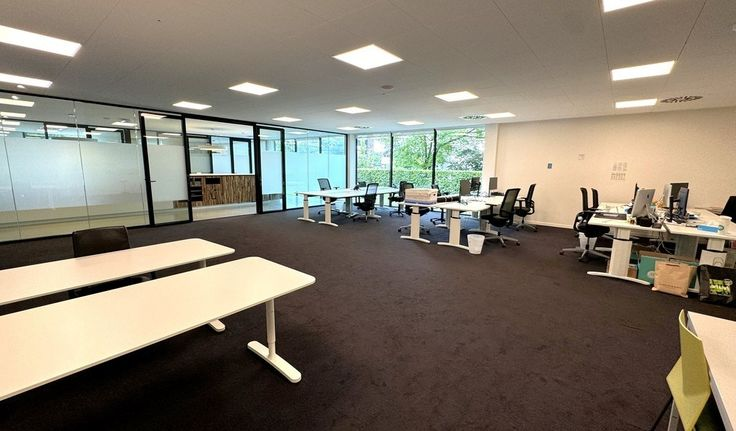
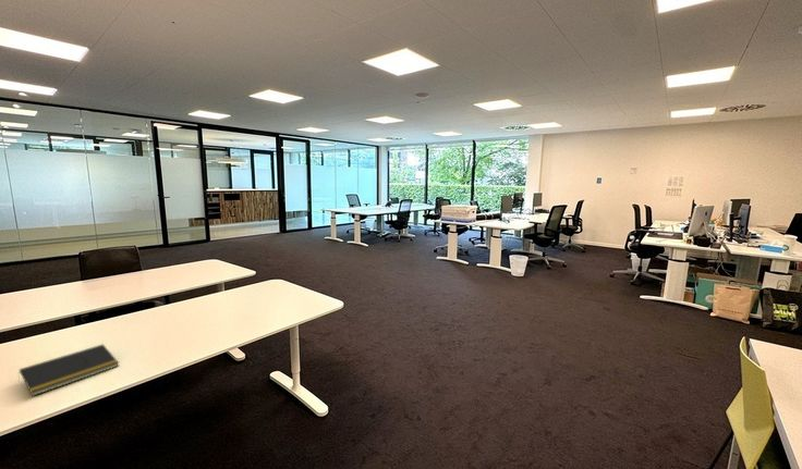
+ notepad [17,343,120,397]
